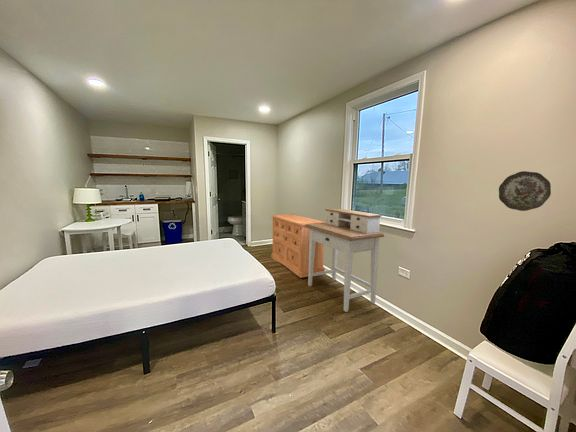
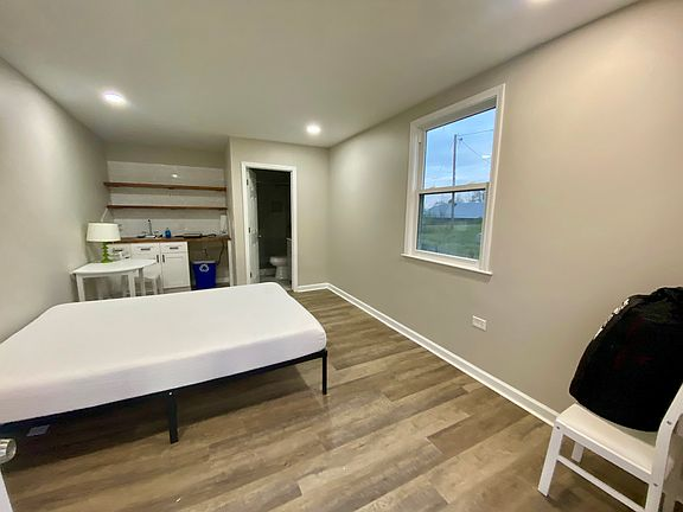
- desk [305,207,385,313]
- decorative plate [498,170,552,212]
- dresser [270,213,326,279]
